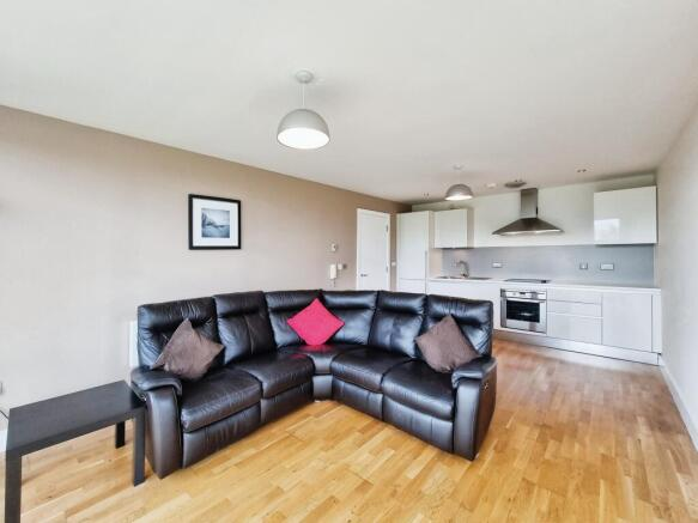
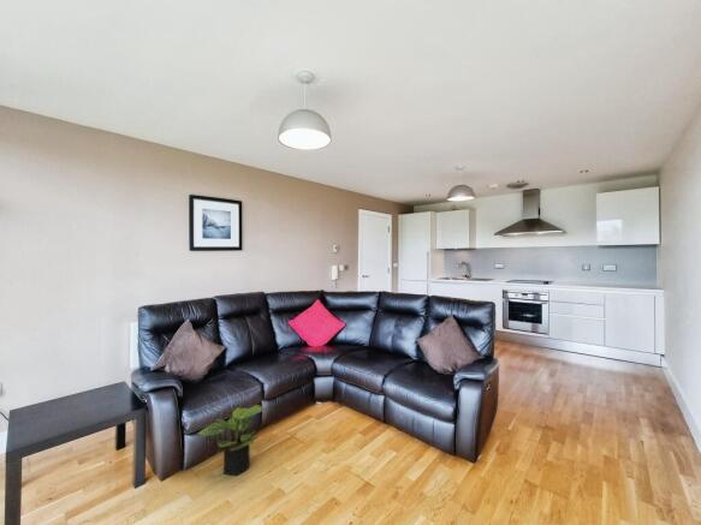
+ potted plant [195,404,265,477]
